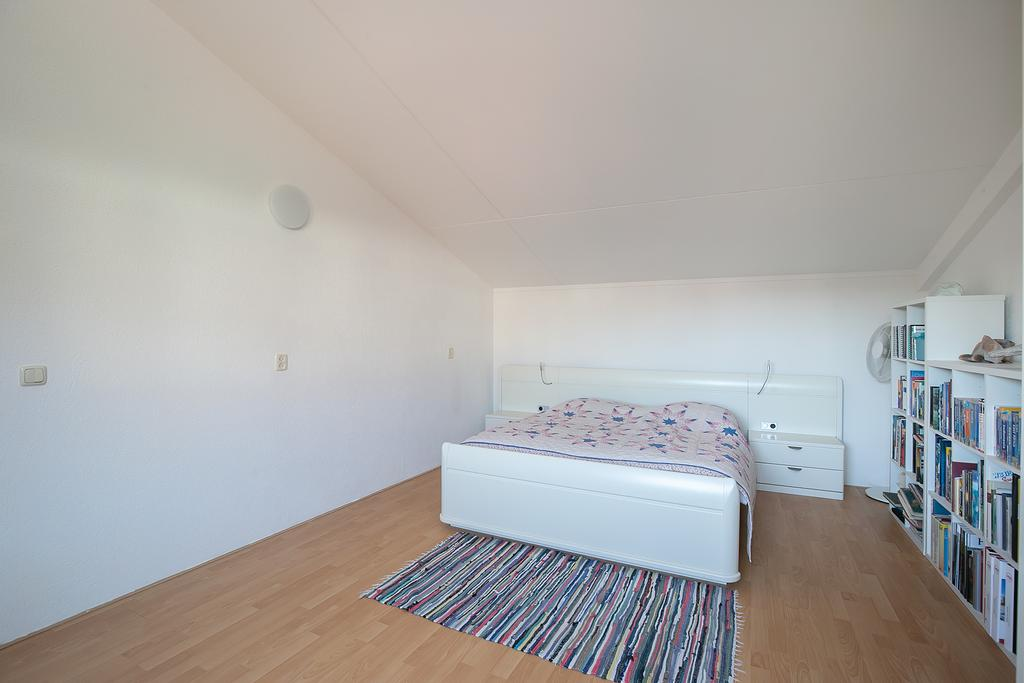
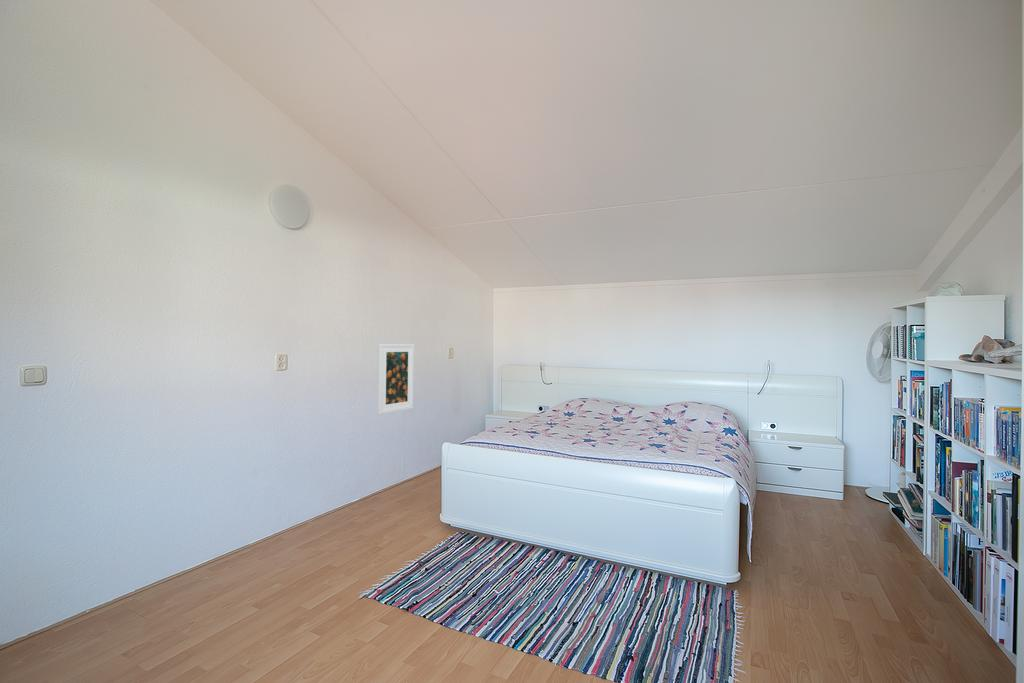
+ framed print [377,343,415,415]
